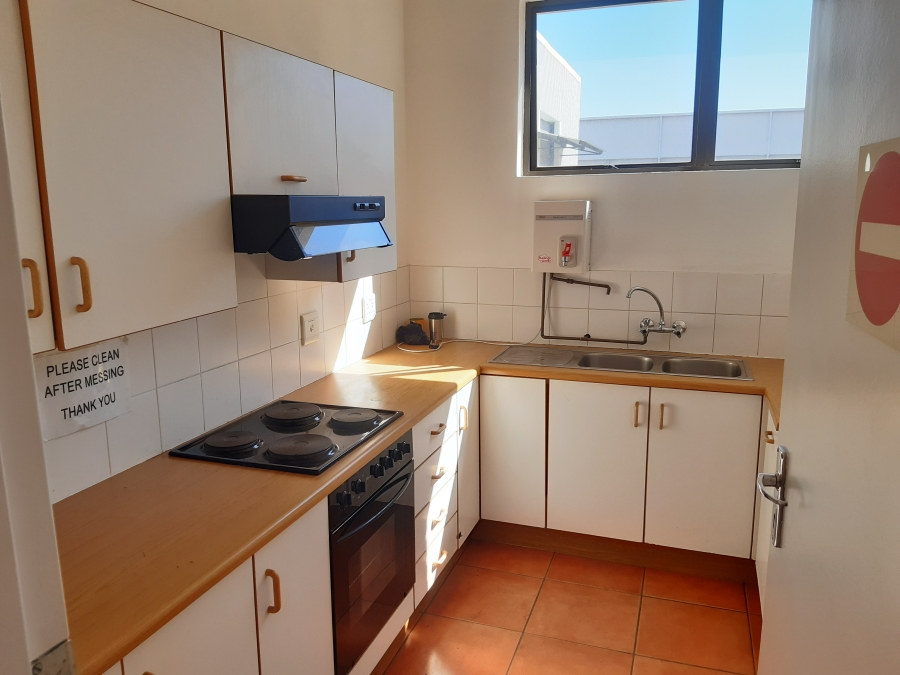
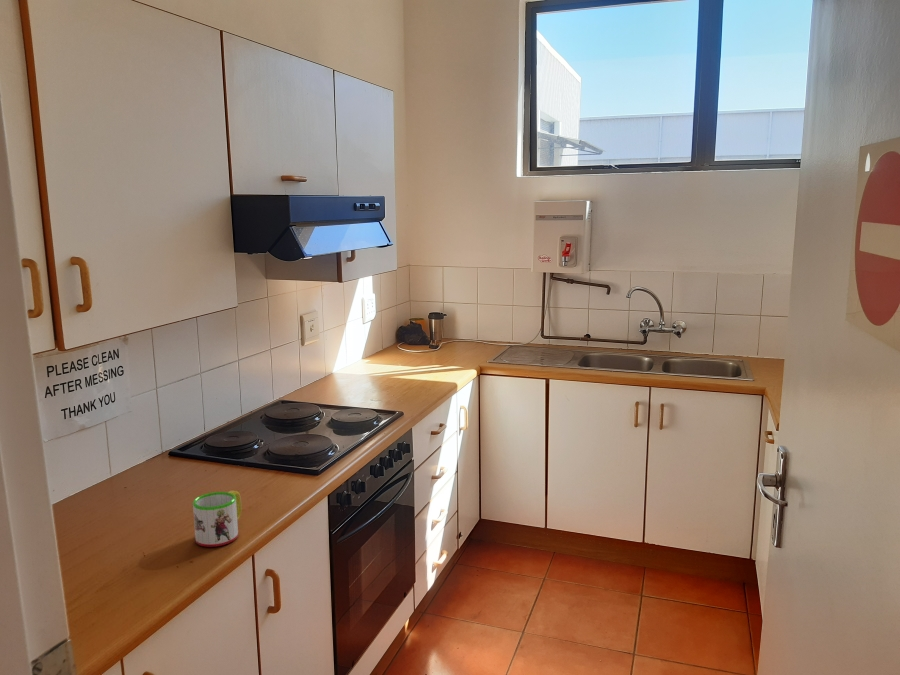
+ mug [192,490,243,548]
